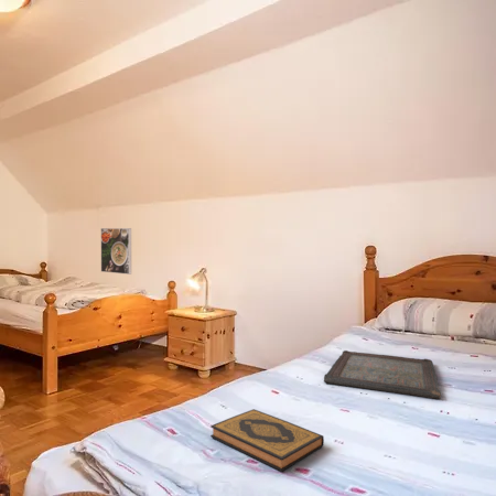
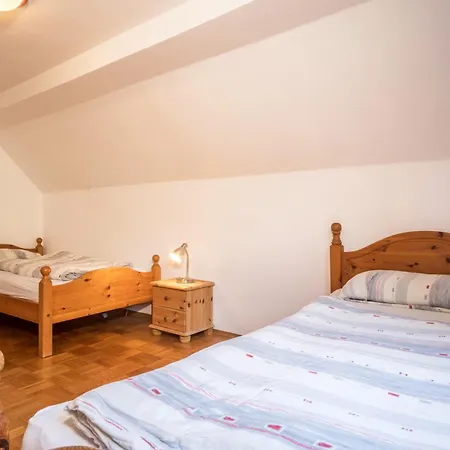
- serving tray [323,349,442,400]
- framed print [100,227,132,276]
- hardback book [209,409,325,473]
